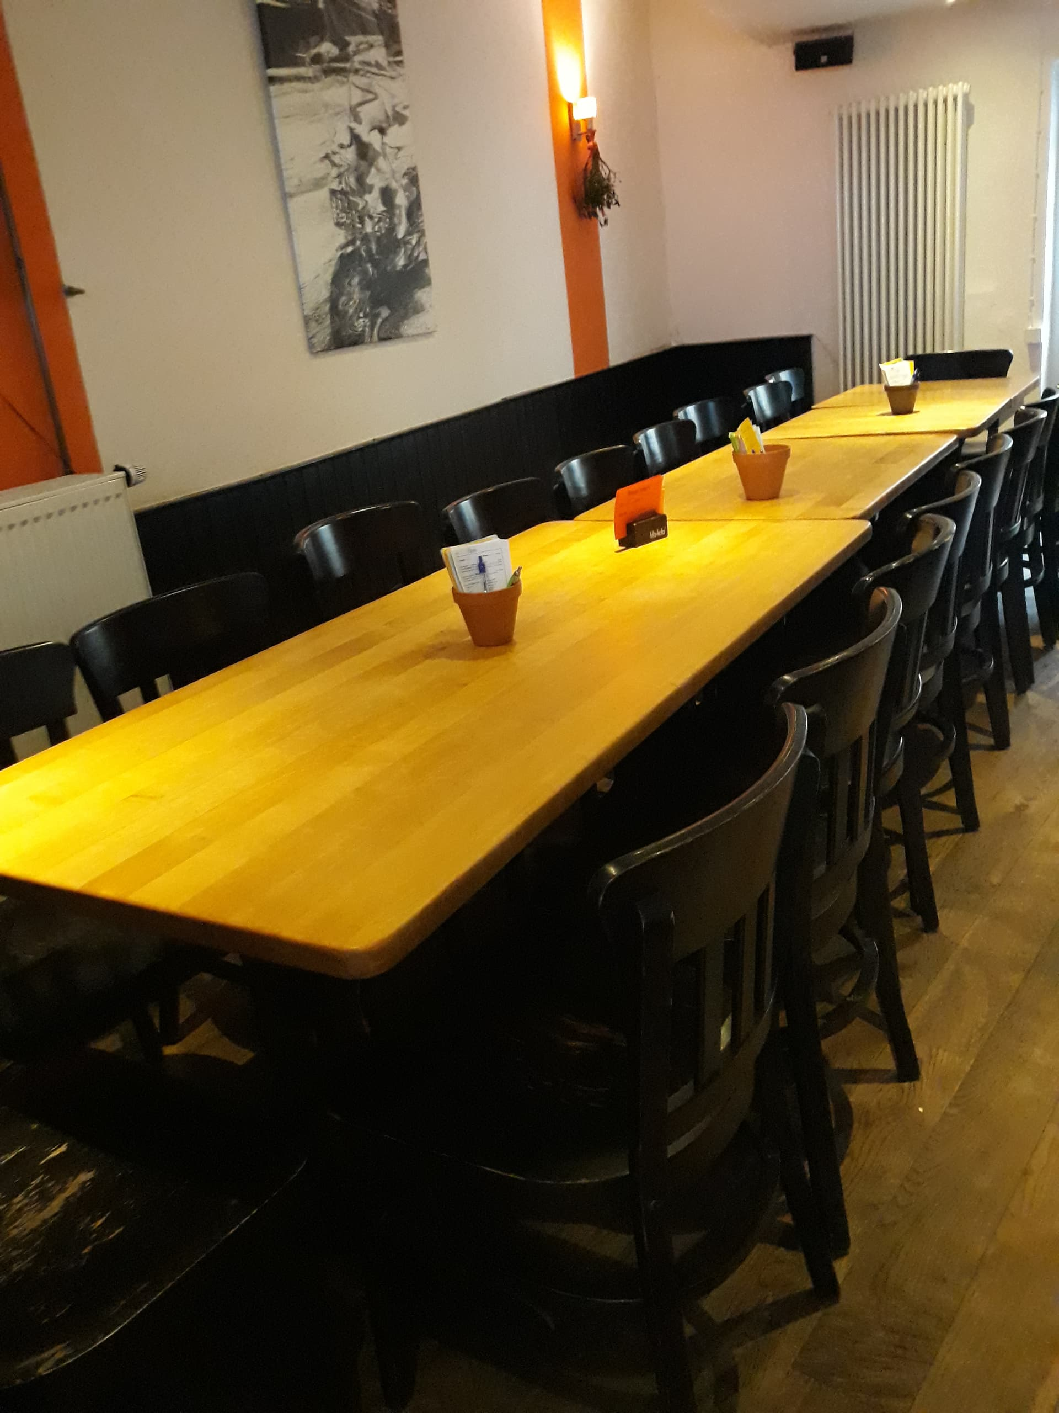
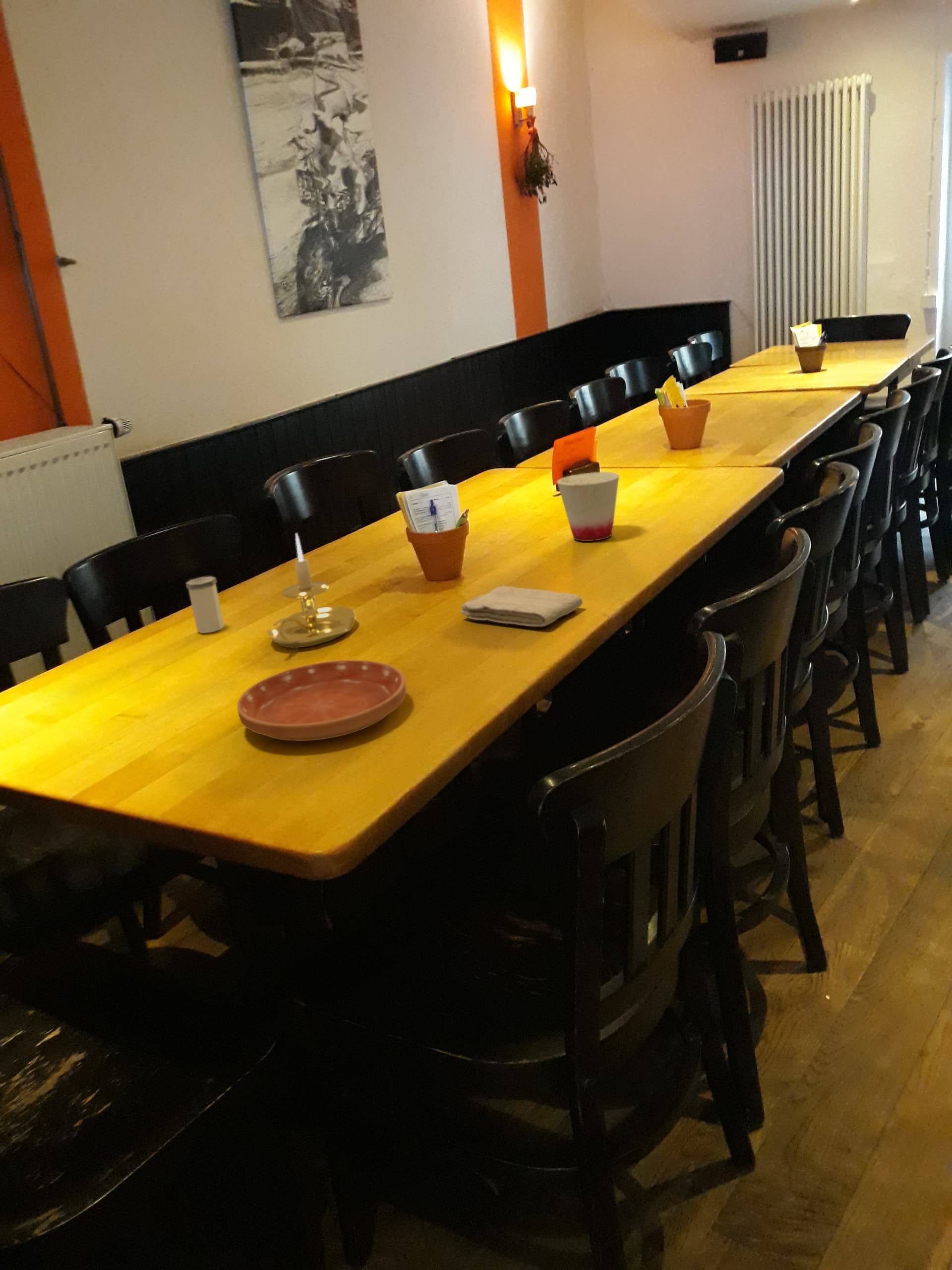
+ candle holder [266,533,356,648]
+ saucer [237,659,407,742]
+ salt shaker [185,576,225,634]
+ washcloth [460,585,583,628]
+ cup [556,472,620,542]
